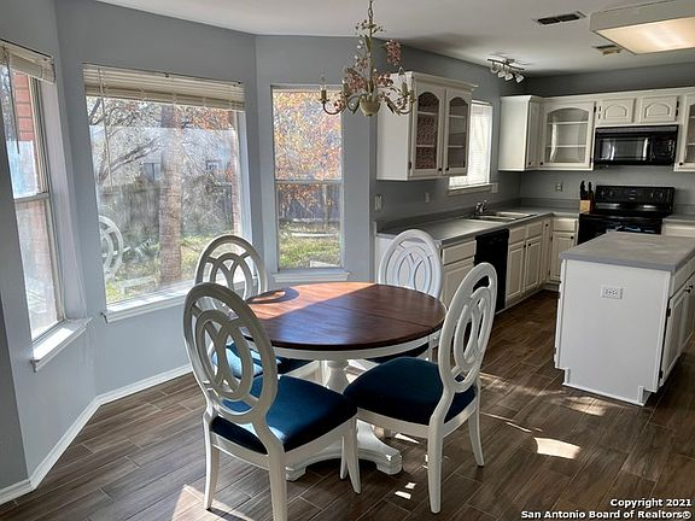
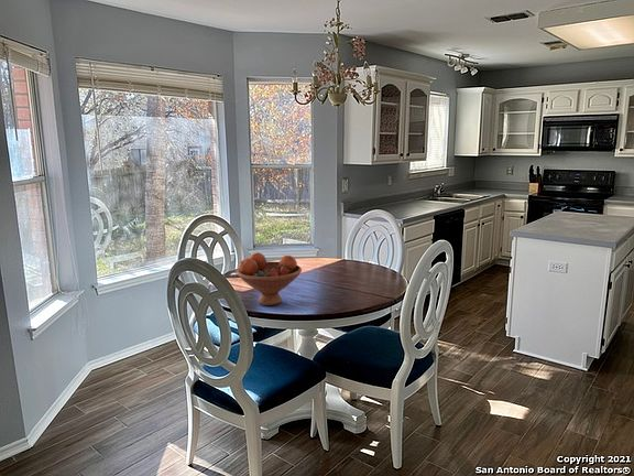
+ fruit bowl [236,251,303,306]
